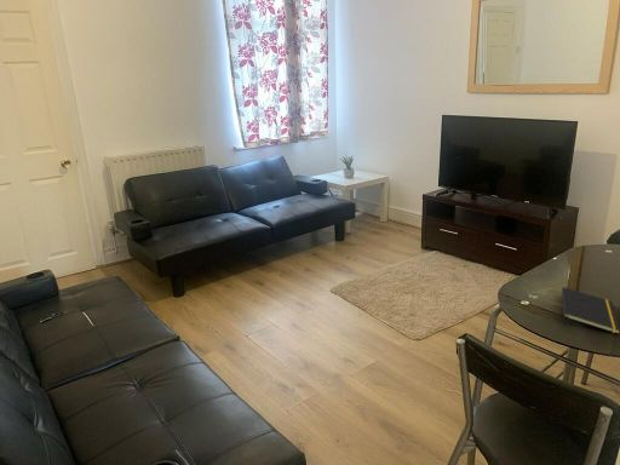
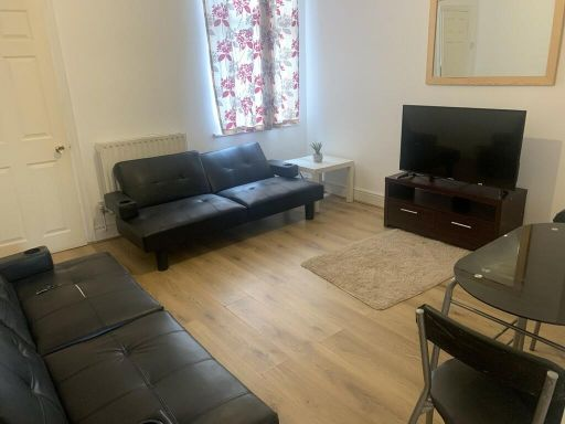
- notepad [561,286,620,335]
